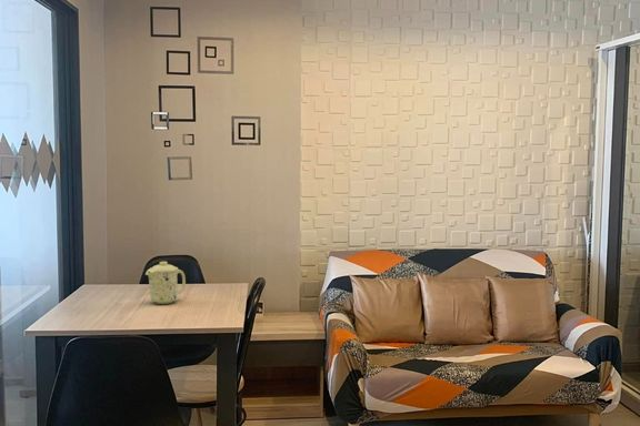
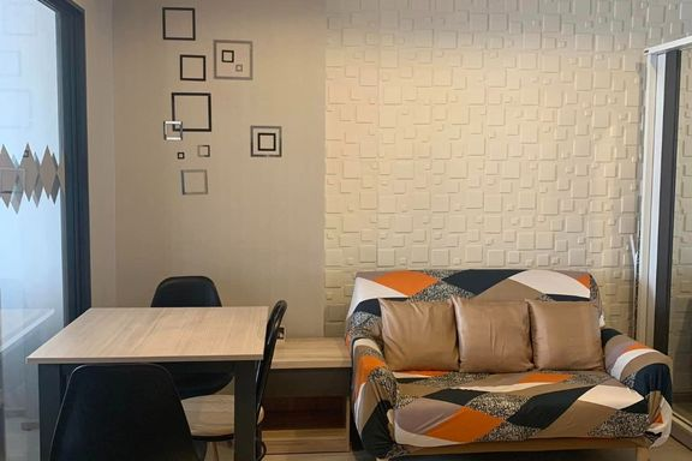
- mug [144,261,187,305]
